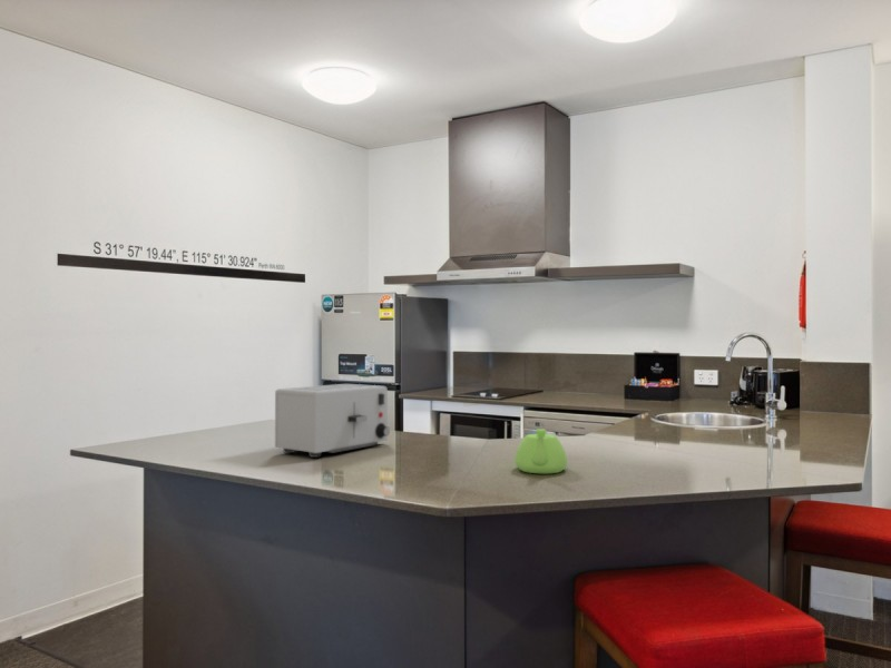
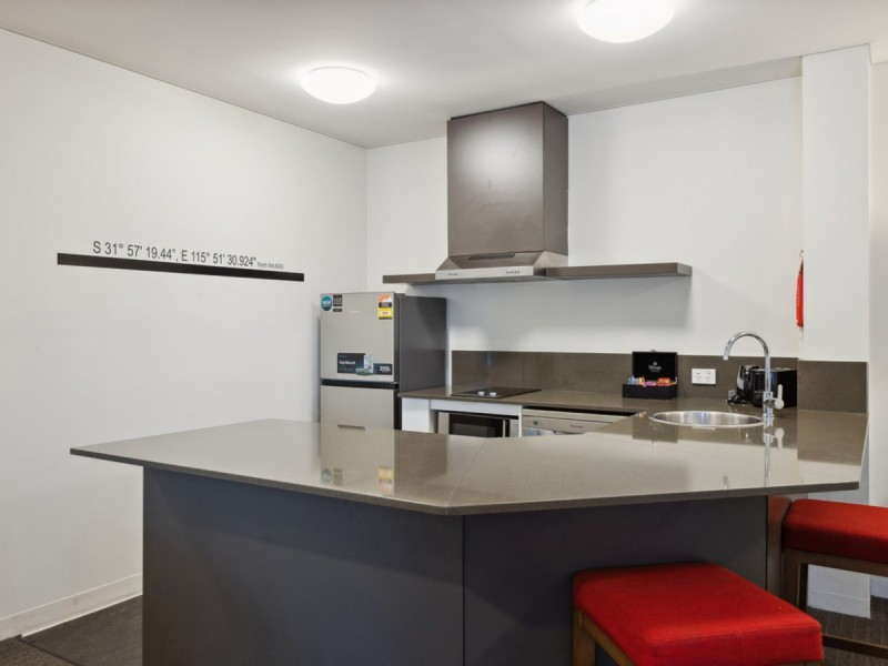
- toaster [274,383,391,459]
- teapot [513,428,568,474]
